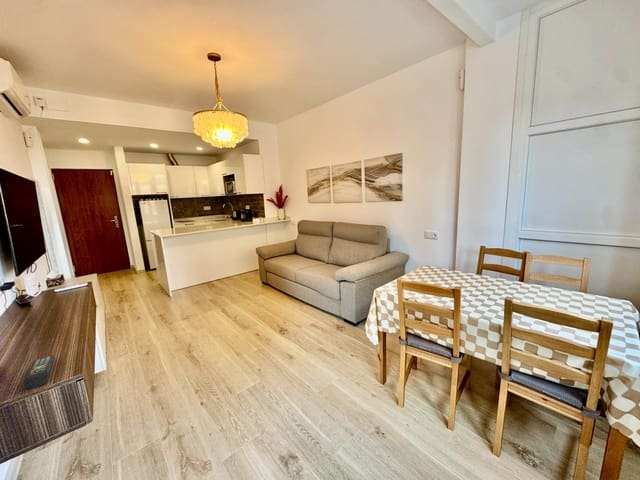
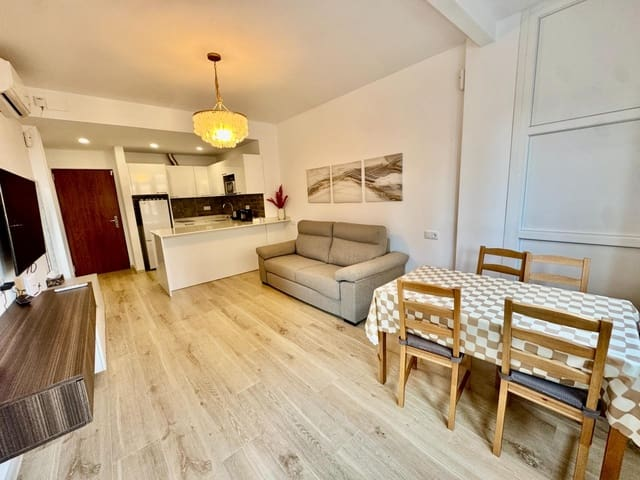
- remote control [23,354,56,391]
